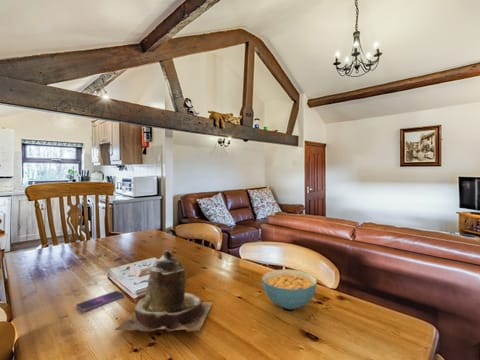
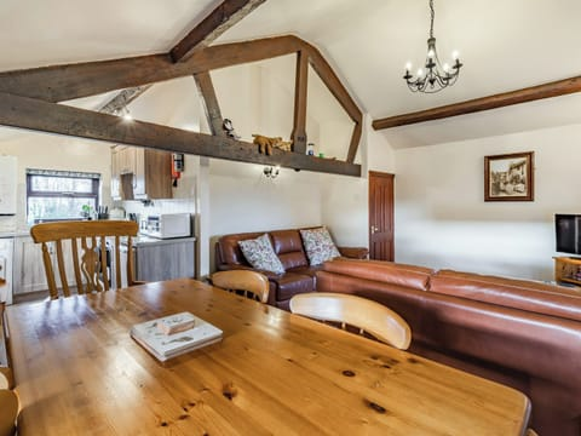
- smartphone [75,290,126,312]
- teapot [114,249,214,334]
- cereal bowl [261,268,318,310]
